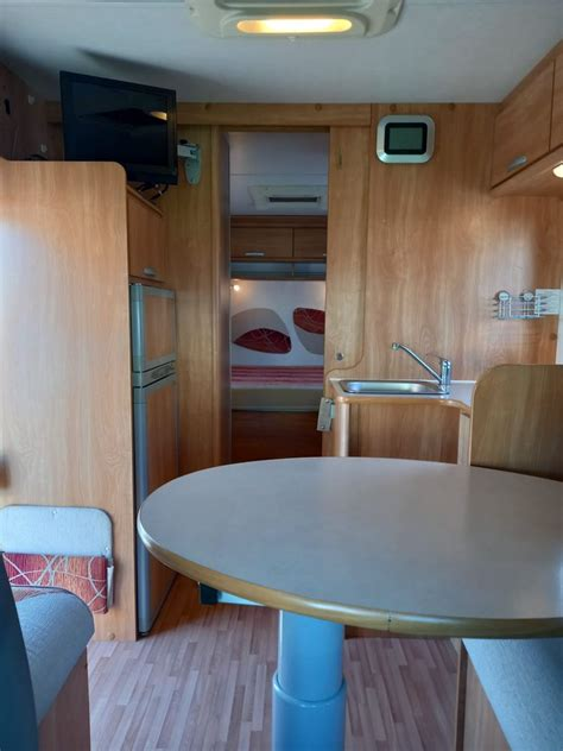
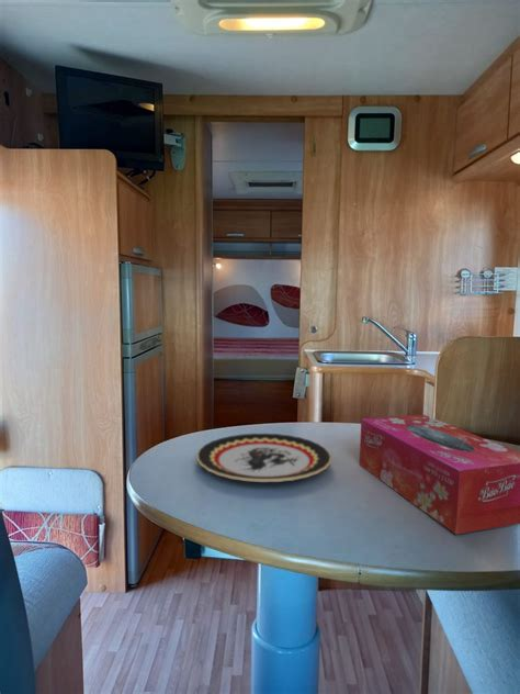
+ tissue box [359,413,520,536]
+ plate [195,433,332,483]
